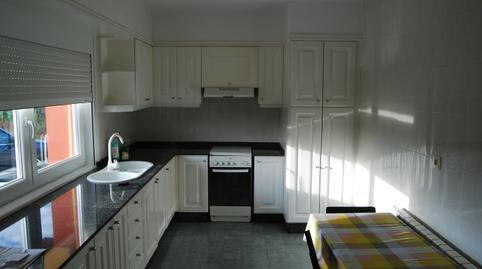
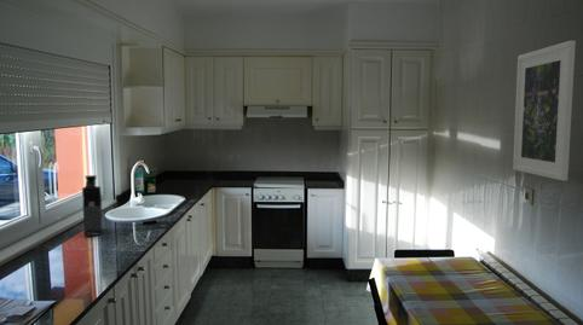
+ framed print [512,40,577,181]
+ coffee maker [81,174,104,237]
